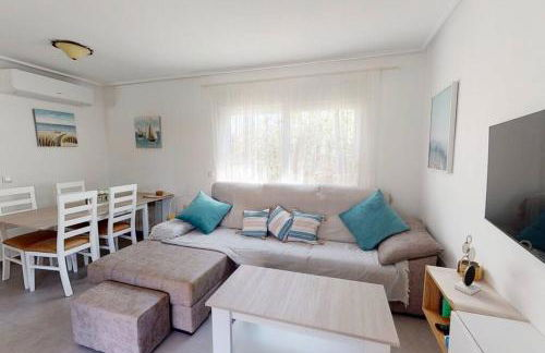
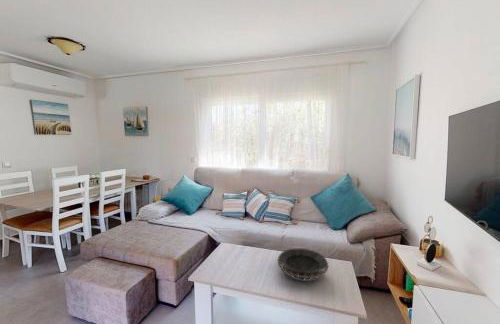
+ decorative bowl [276,247,330,282]
